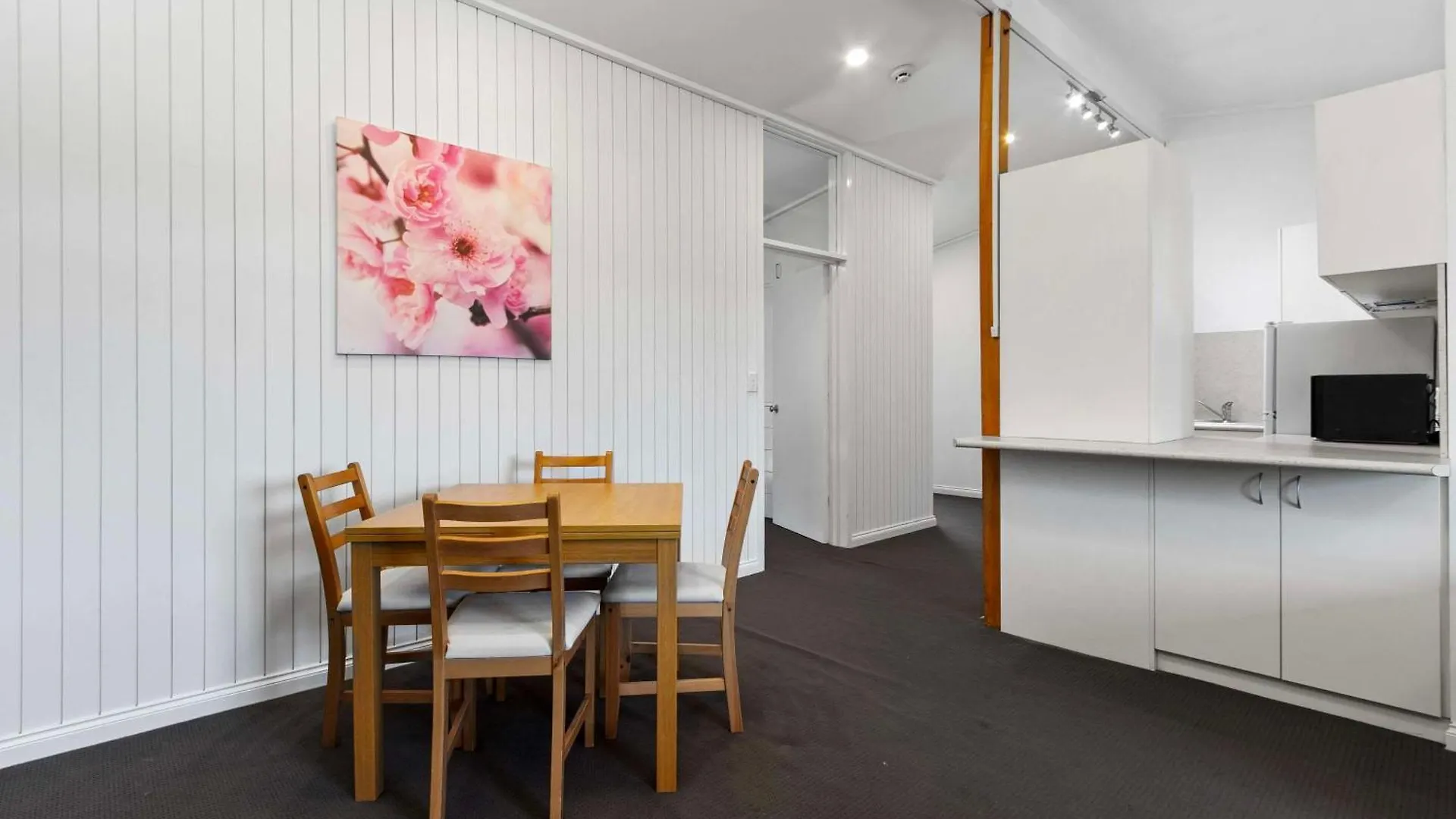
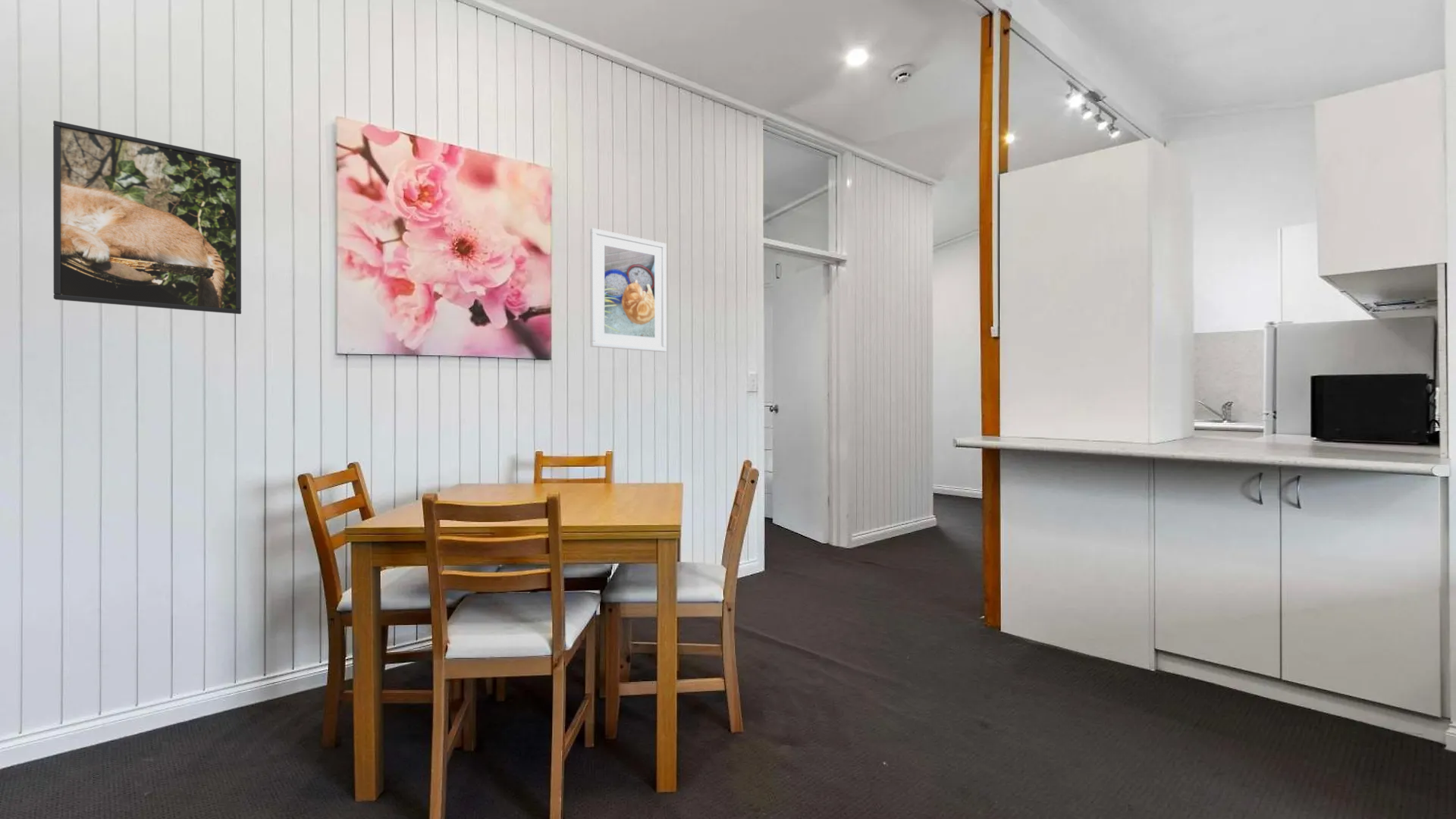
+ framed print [589,227,667,353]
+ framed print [52,120,242,315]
